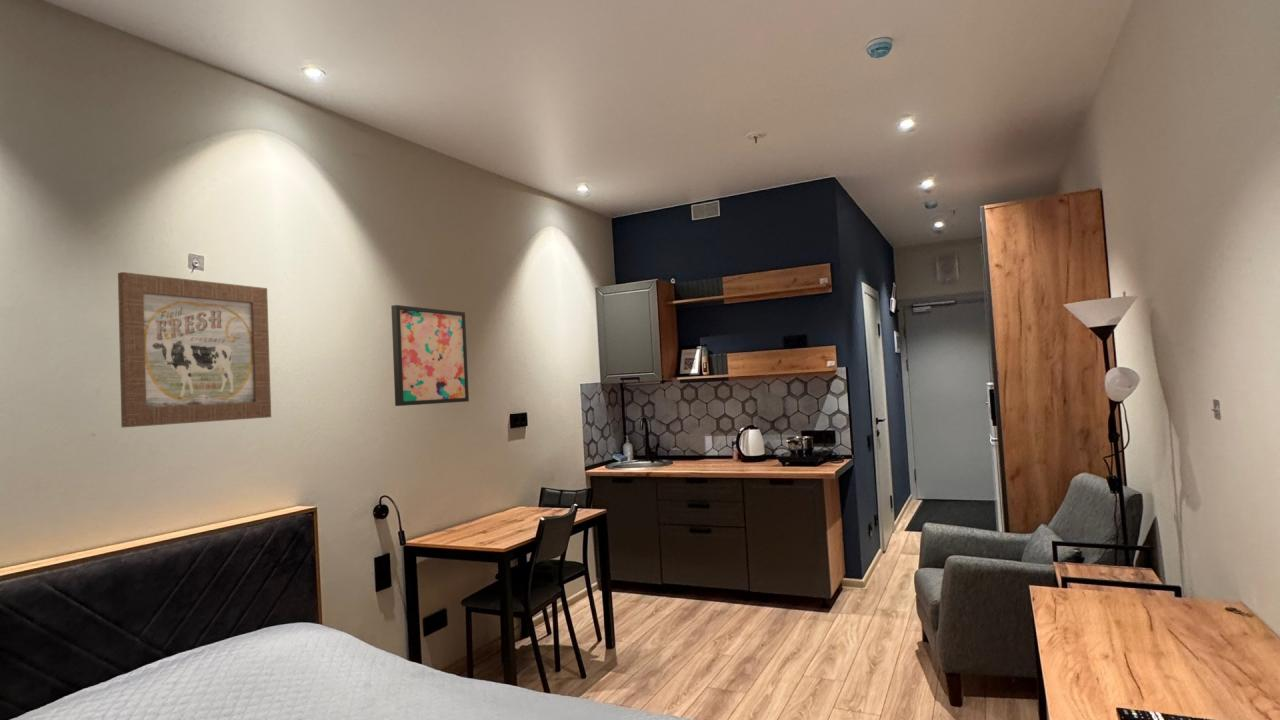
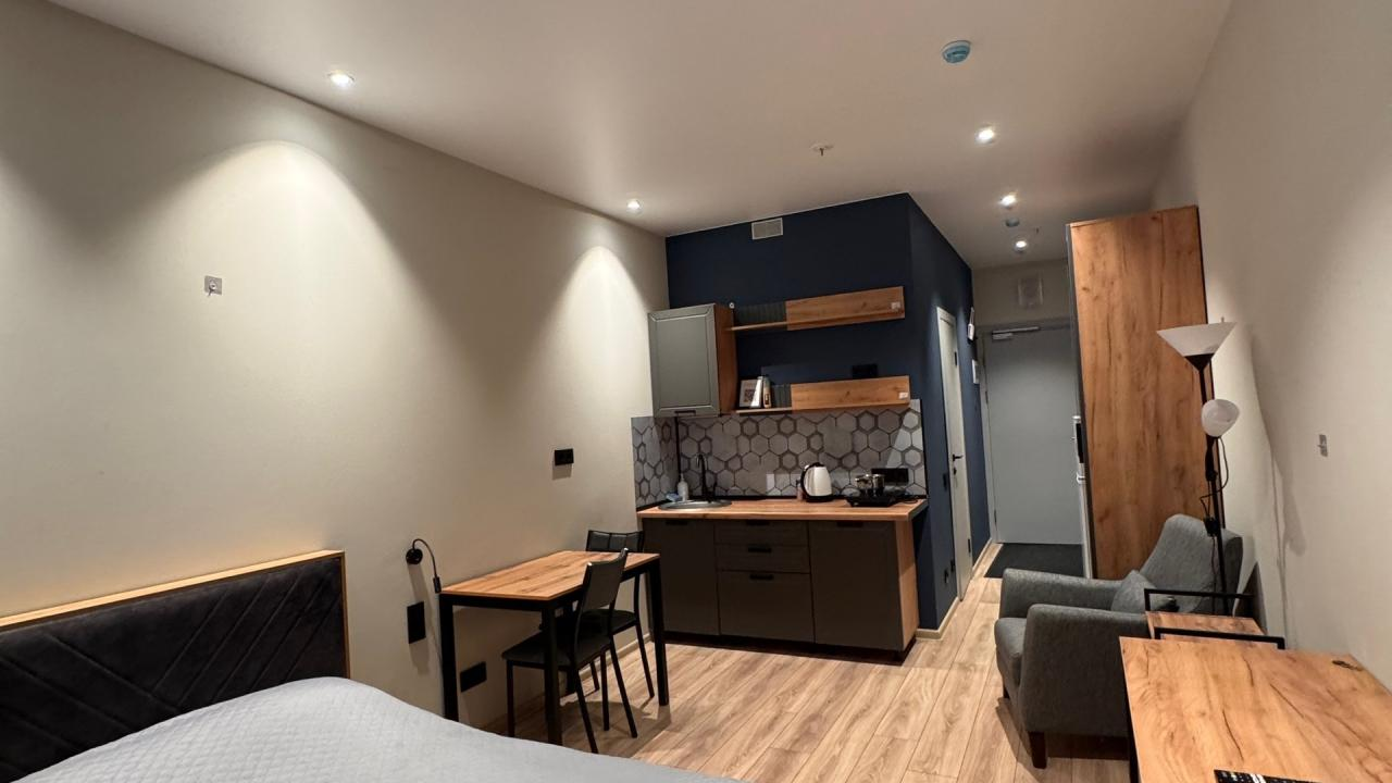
- wall art [390,304,470,407]
- wall art [117,271,272,428]
